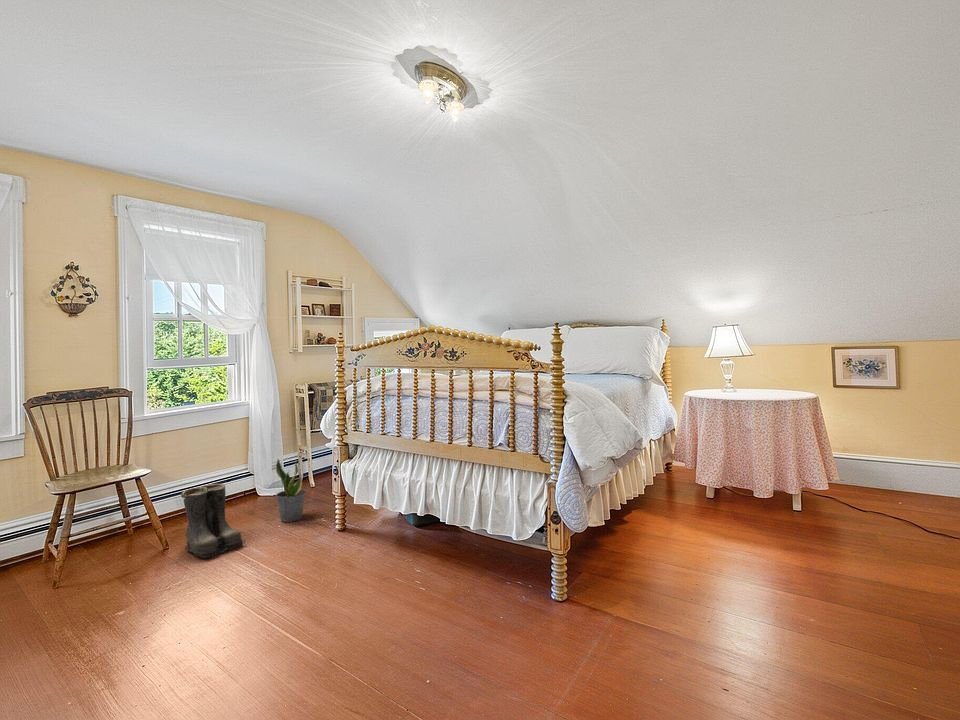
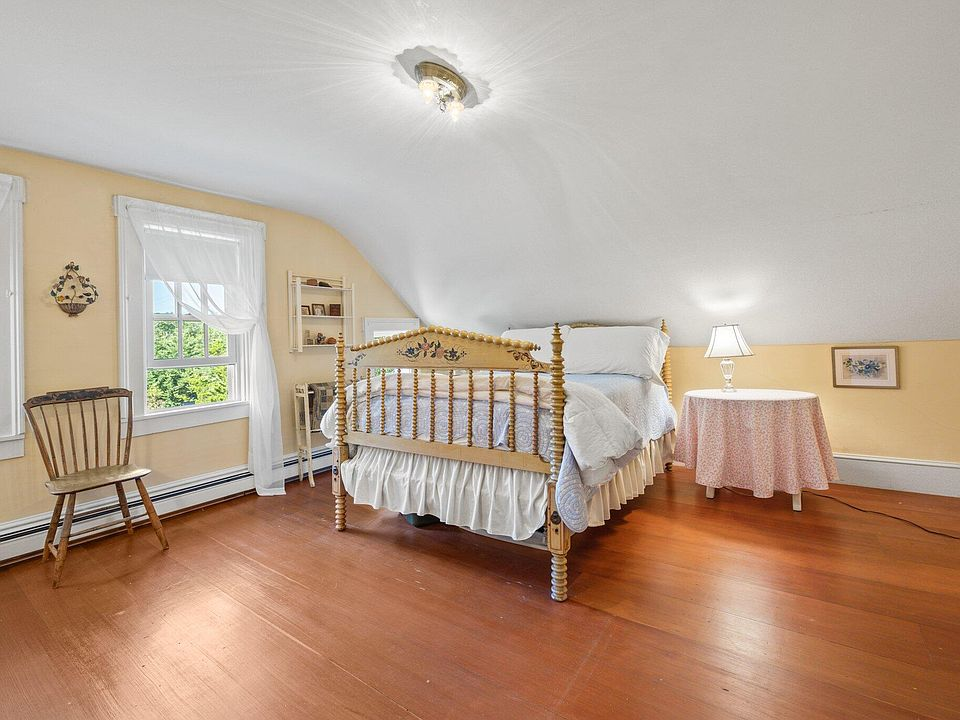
- potted plant [275,457,307,523]
- boots [180,483,247,559]
